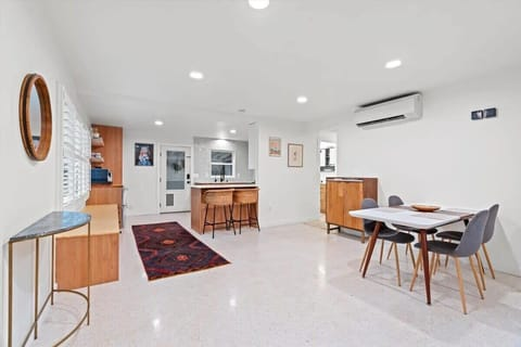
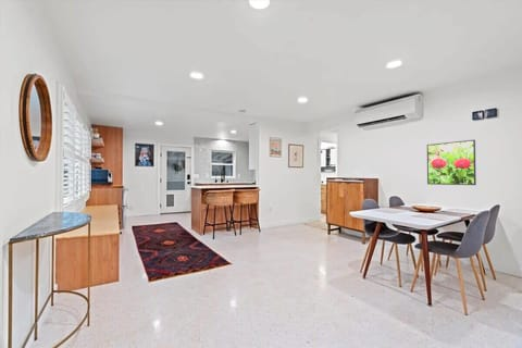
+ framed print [426,139,477,186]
